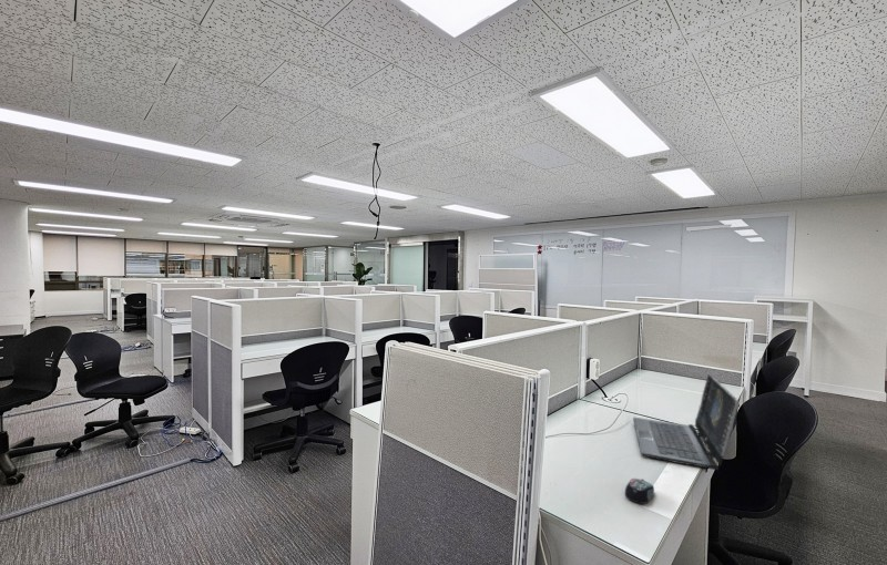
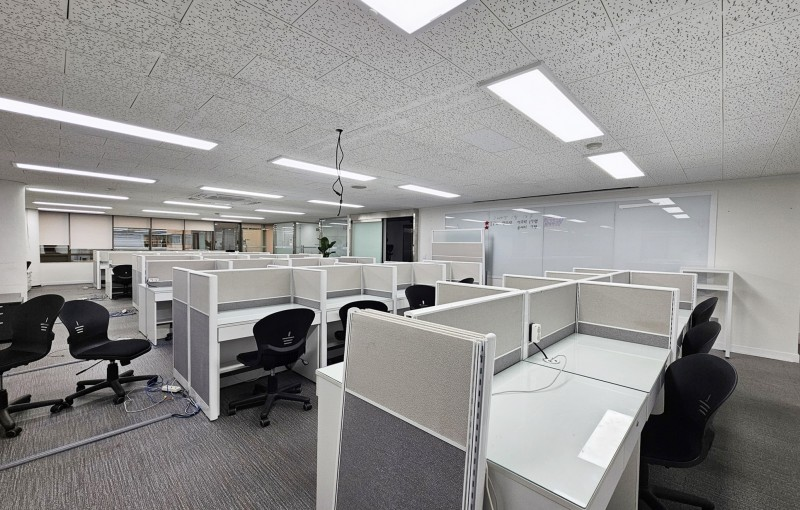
- computer mouse [624,477,655,505]
- laptop [632,372,741,471]
